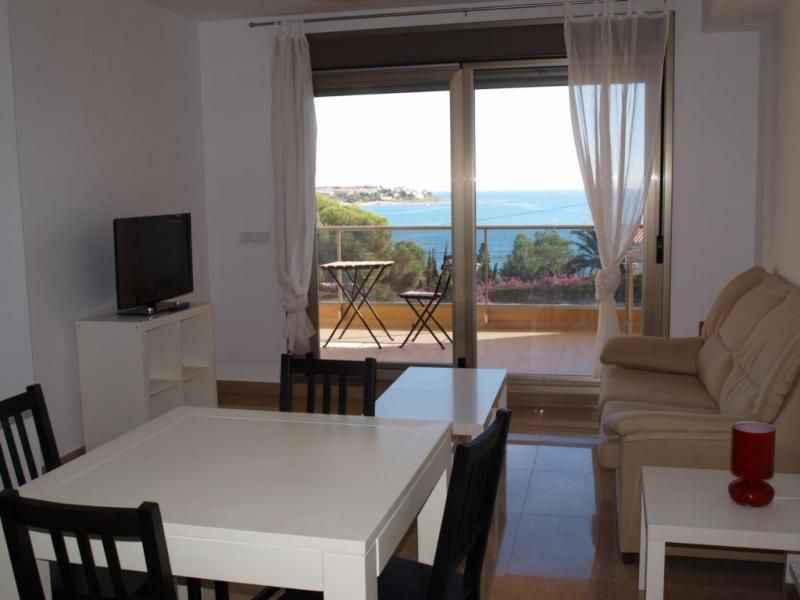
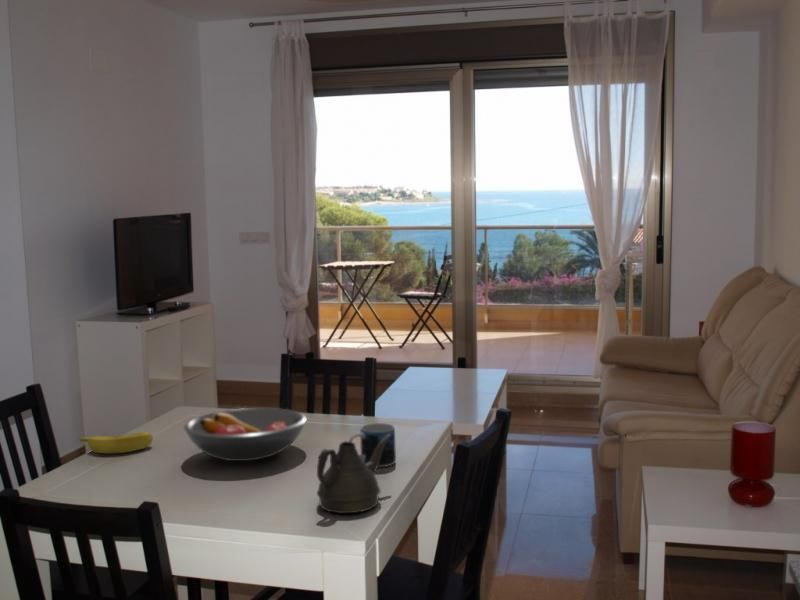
+ teapot [316,435,390,514]
+ mug [348,422,397,468]
+ banana [78,431,154,454]
+ fruit bowl [183,407,308,462]
